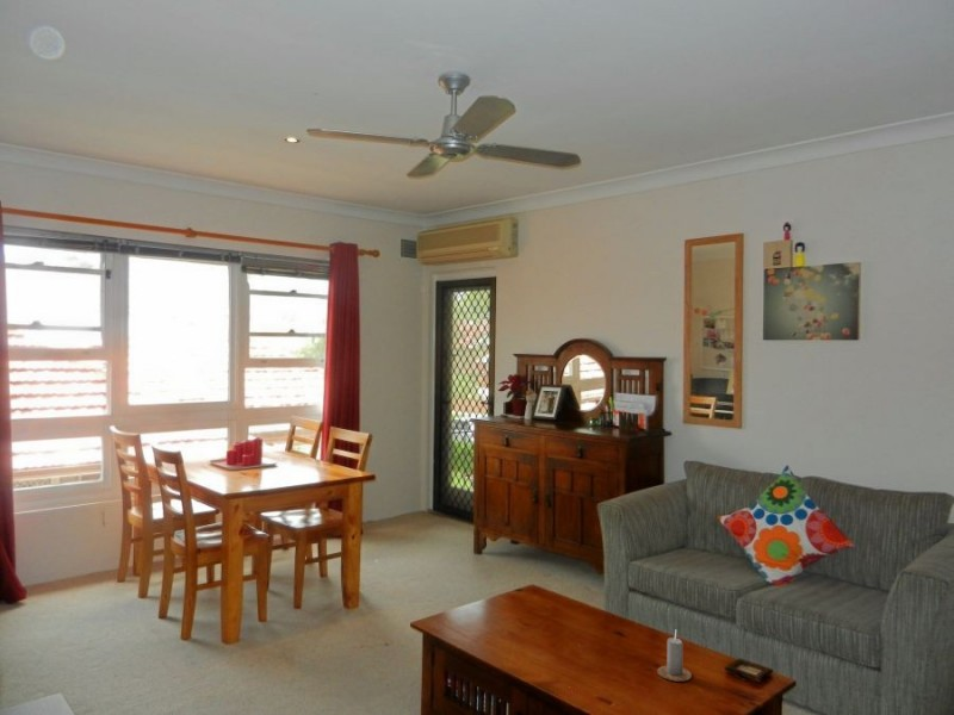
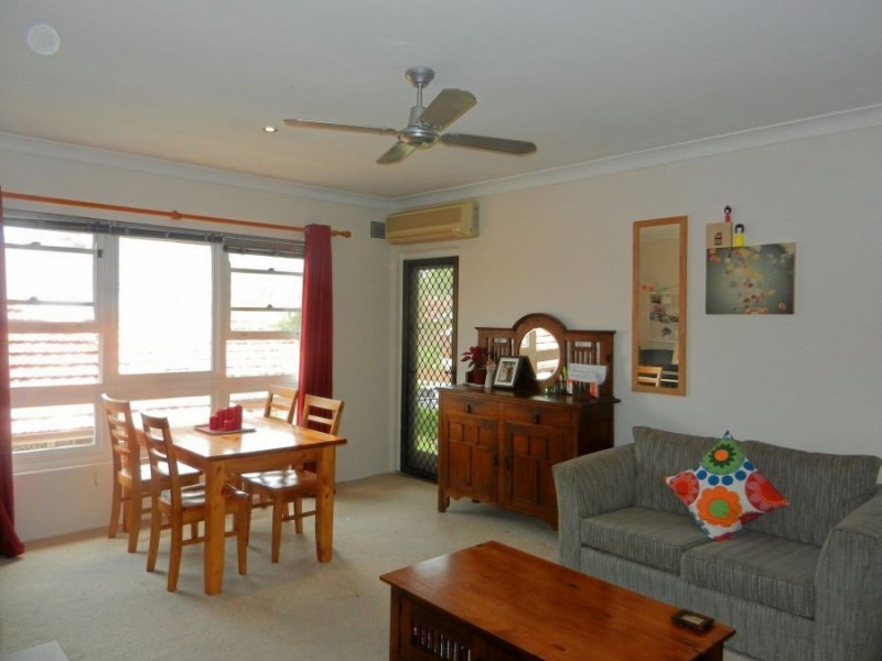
- candle [656,630,693,683]
